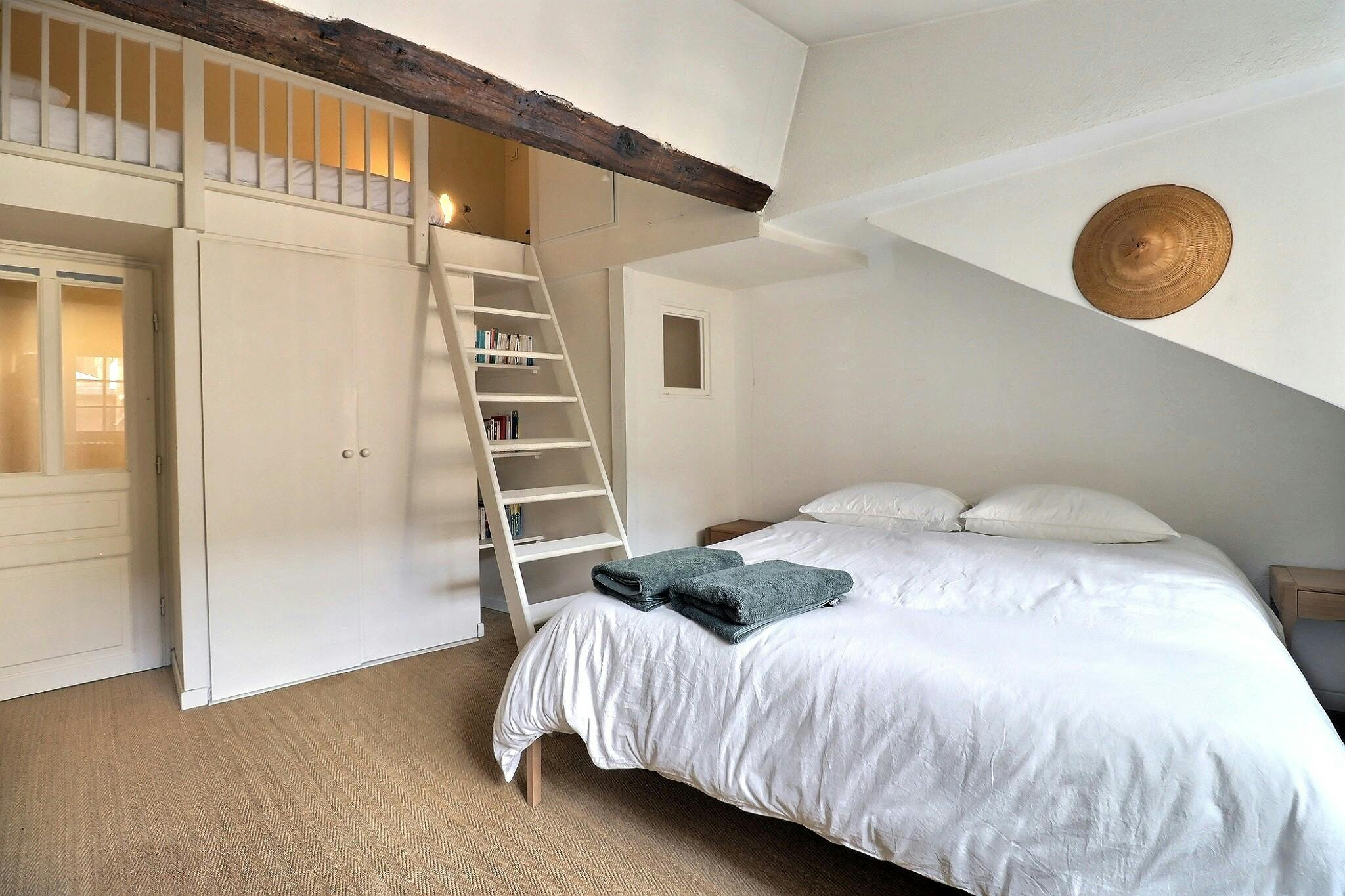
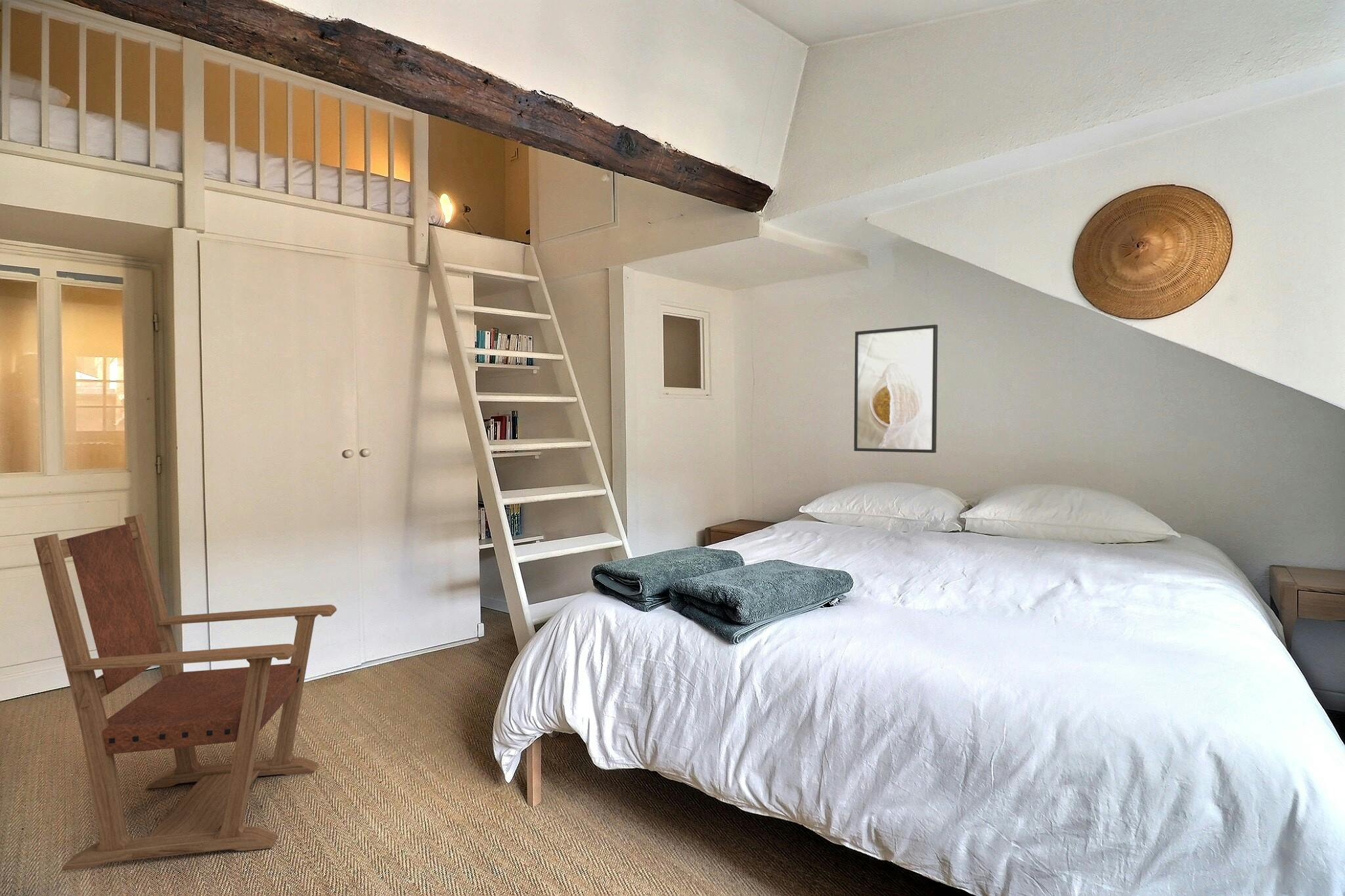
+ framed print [853,324,938,454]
+ armchair [33,513,338,871]
